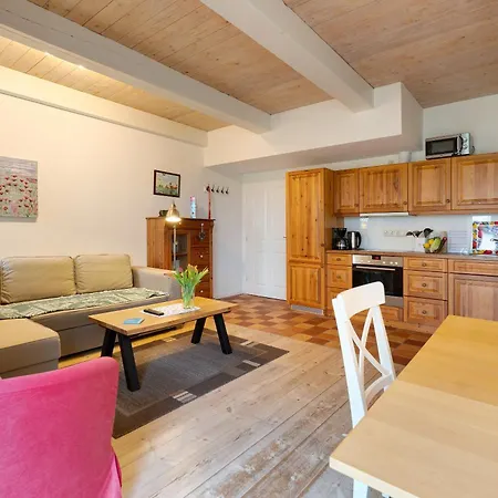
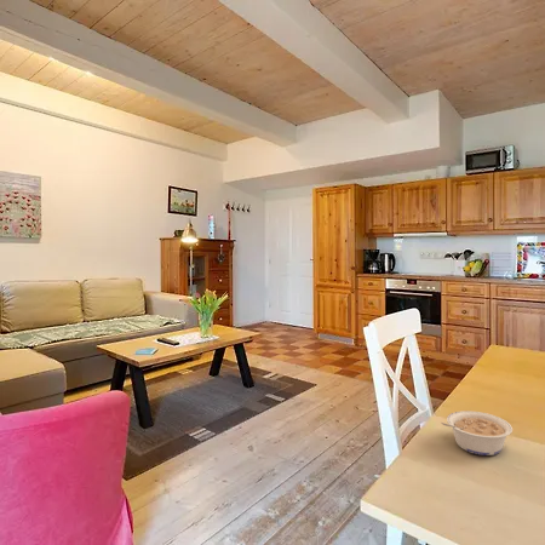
+ legume [440,409,514,457]
